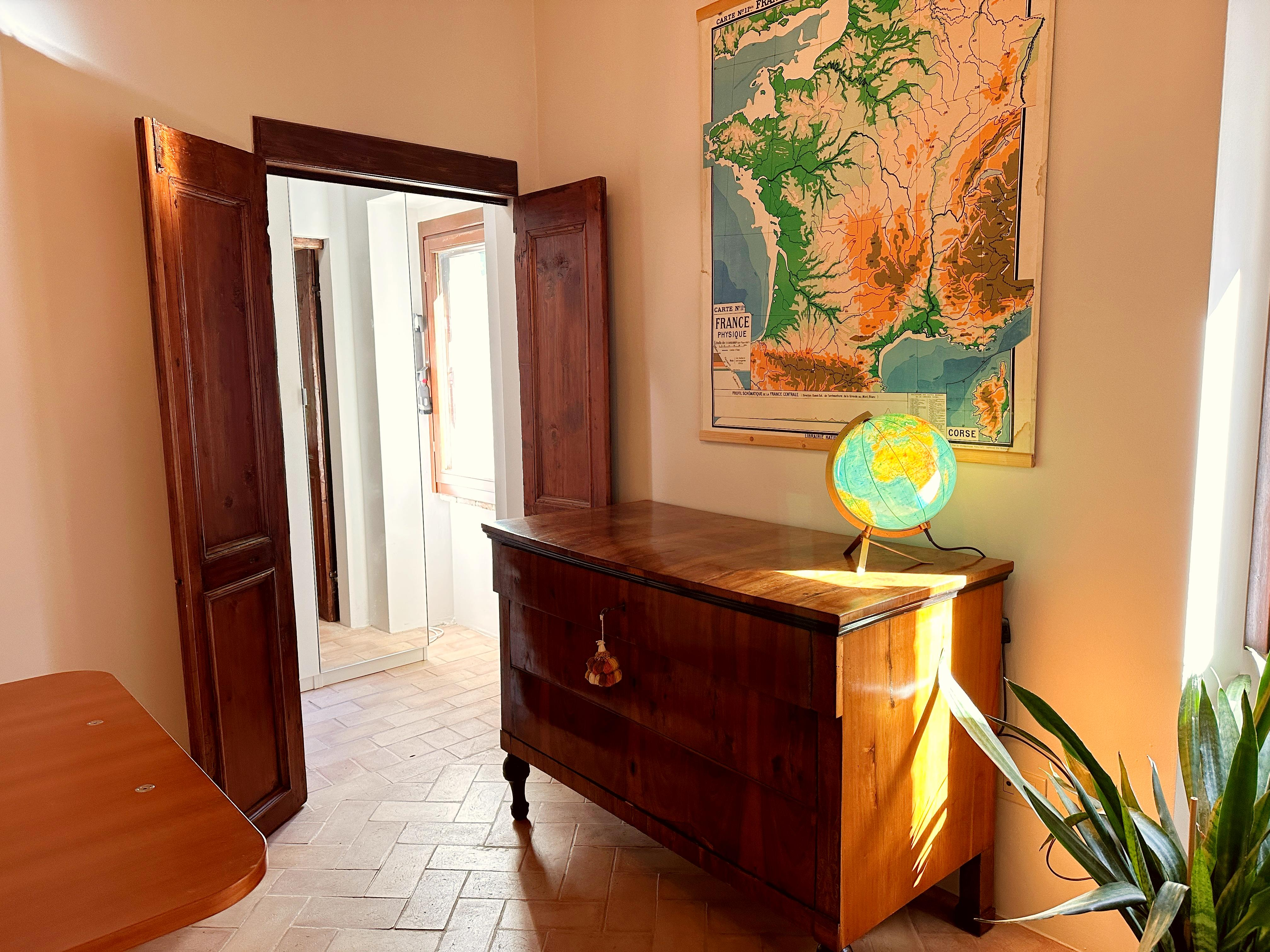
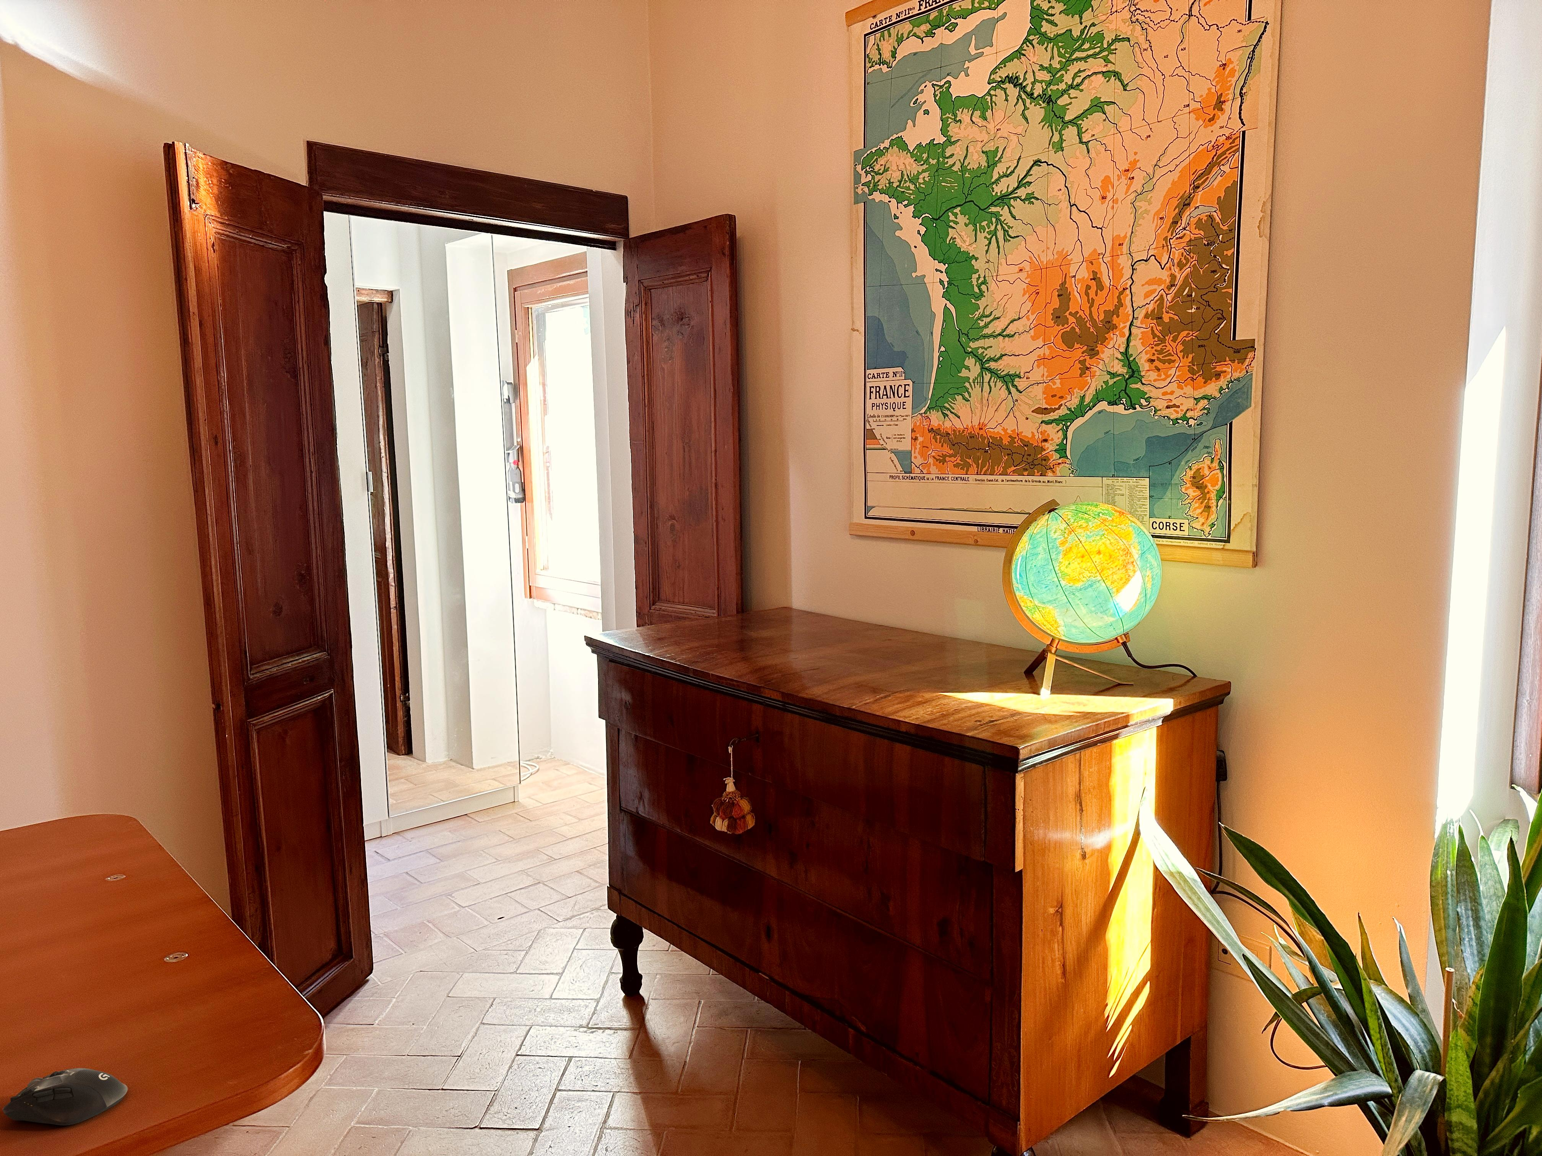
+ computer mouse [2,1067,129,1126]
